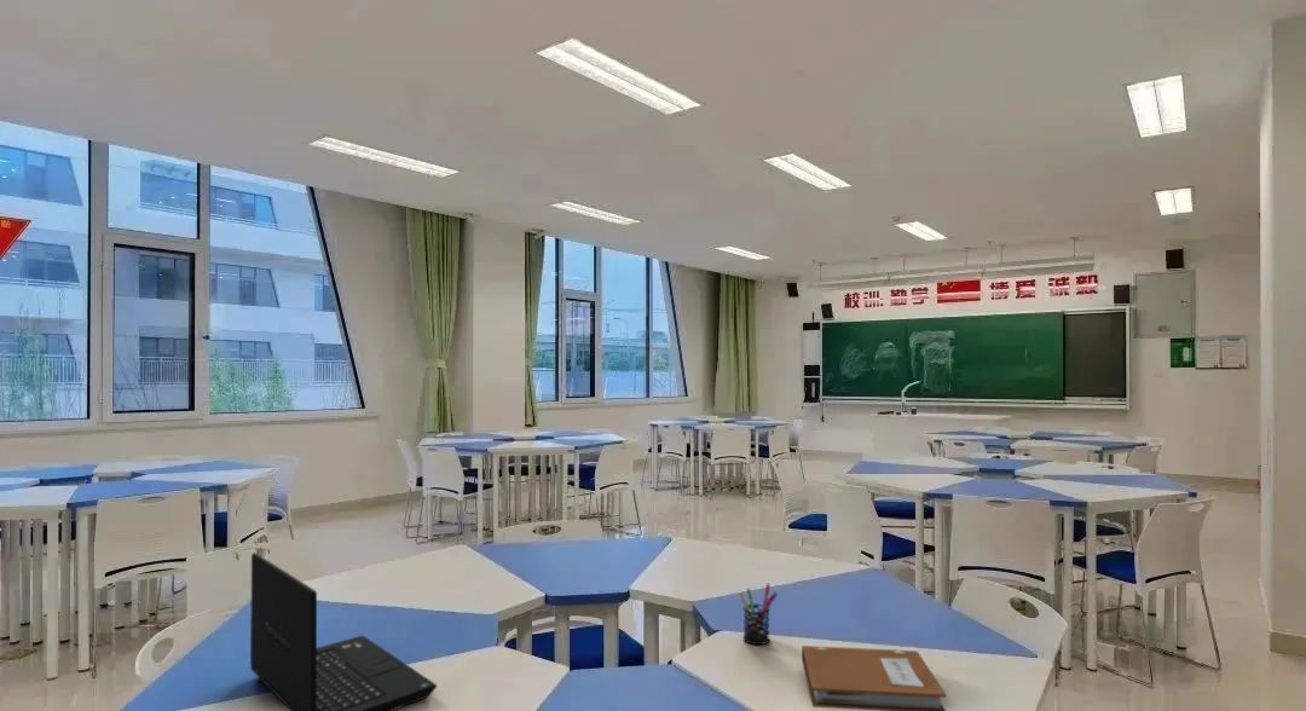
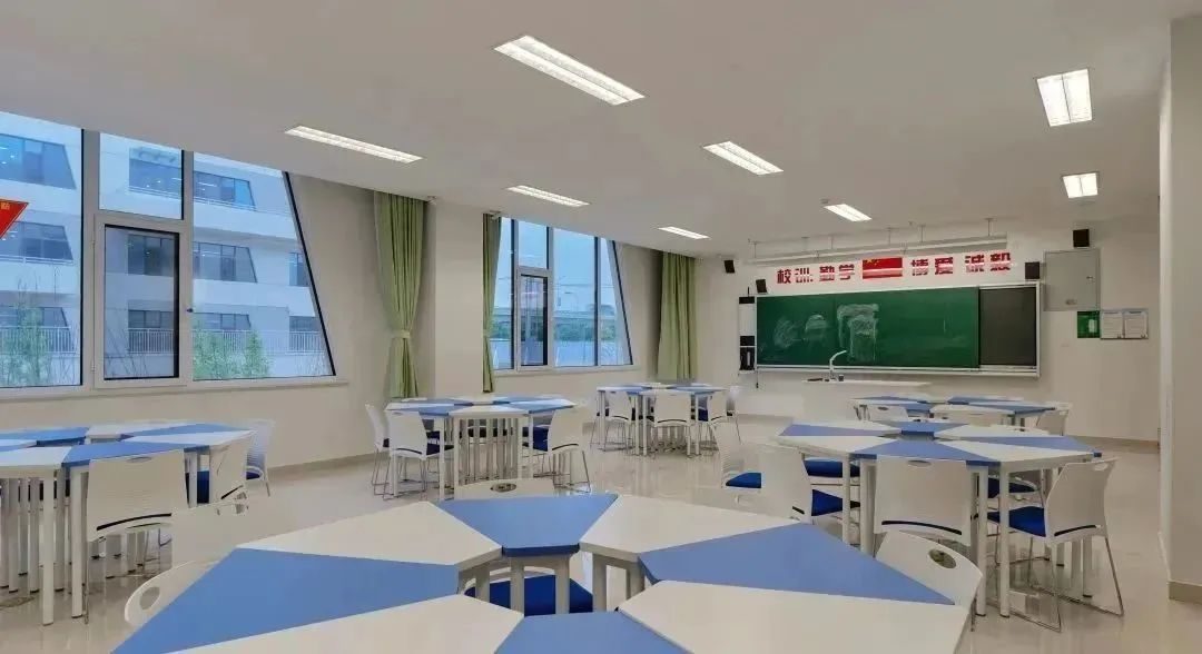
- notebook [801,644,948,711]
- pen holder [738,583,778,646]
- laptop [249,551,438,711]
